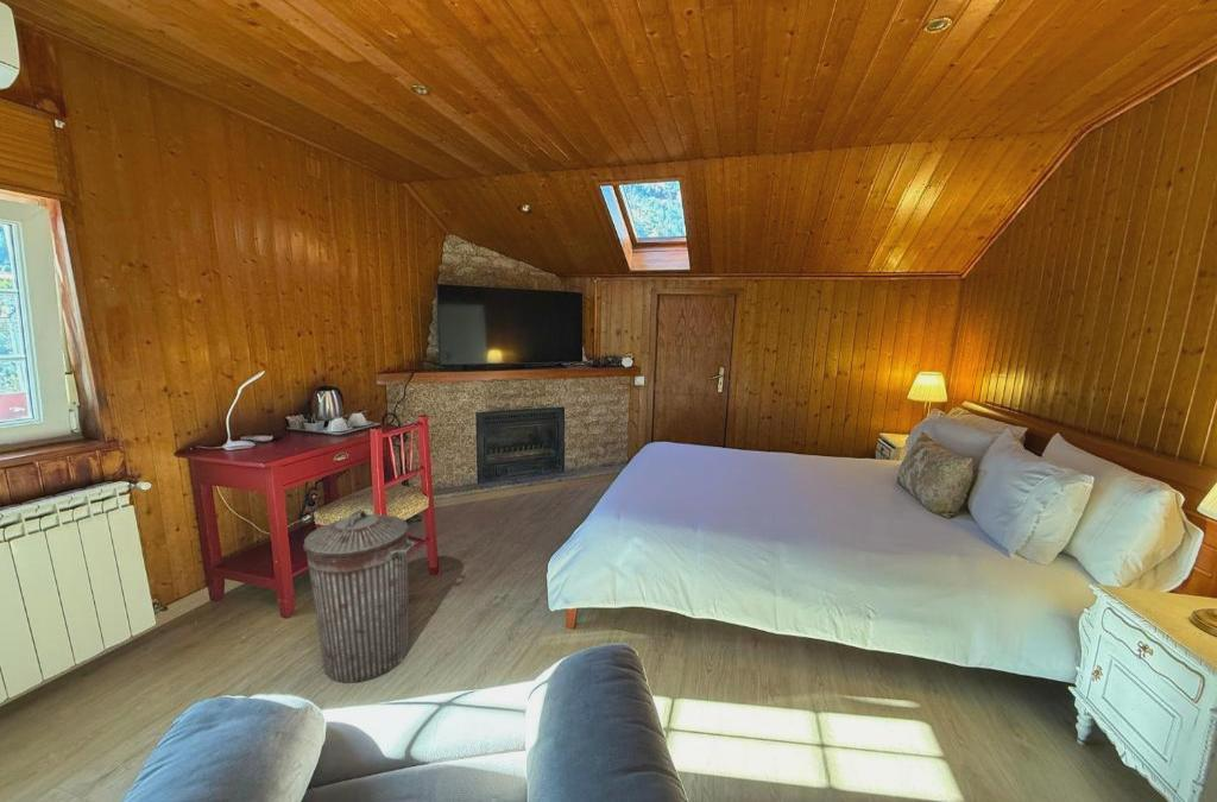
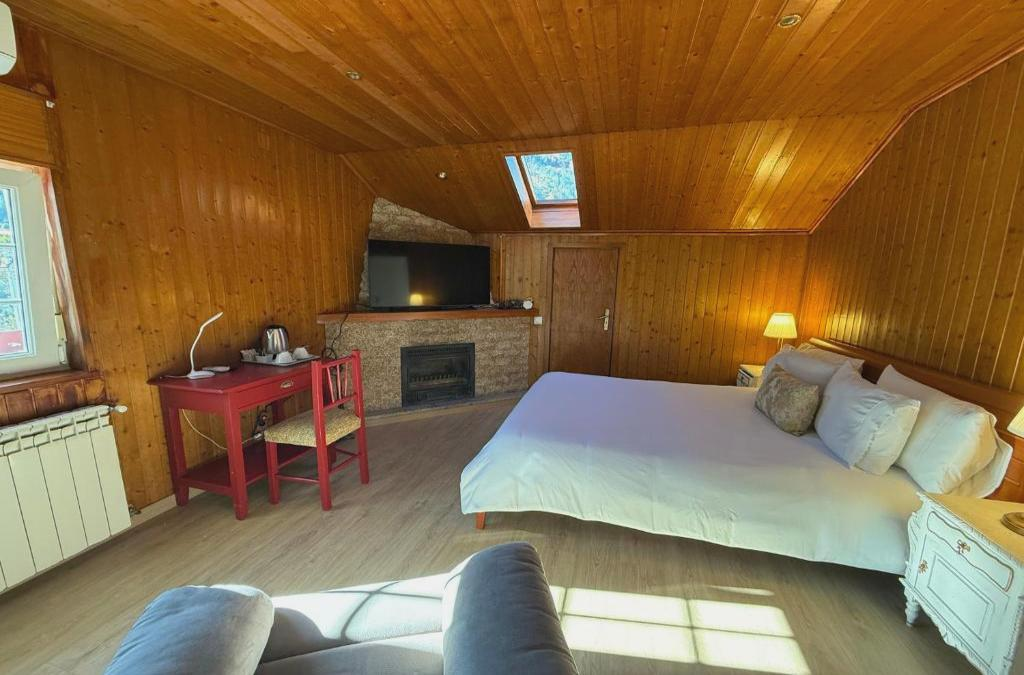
- trash can [302,509,416,684]
